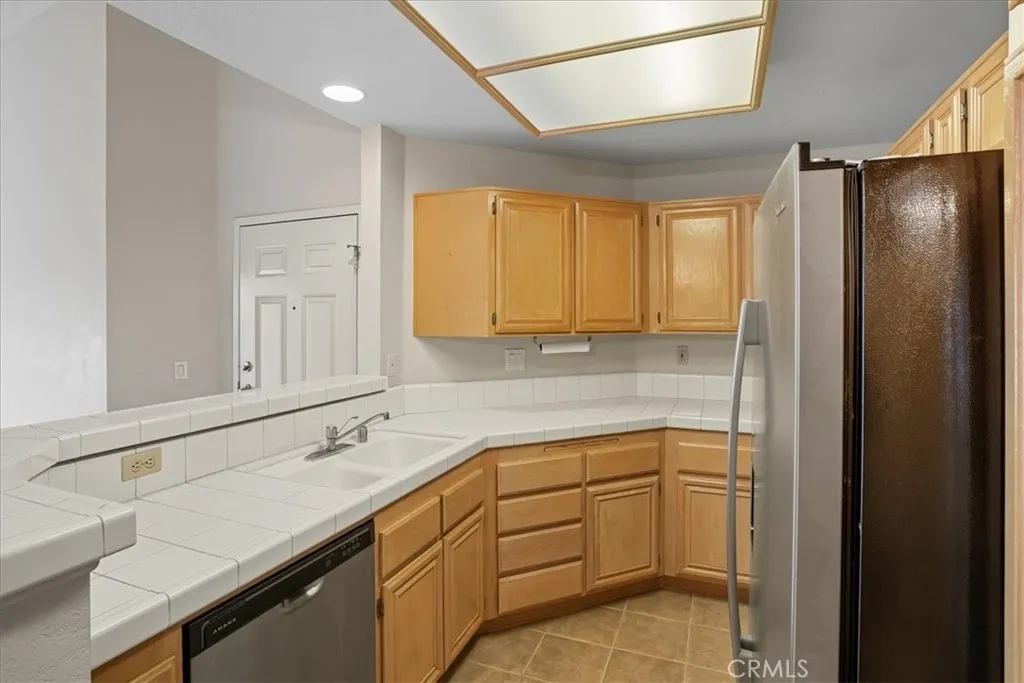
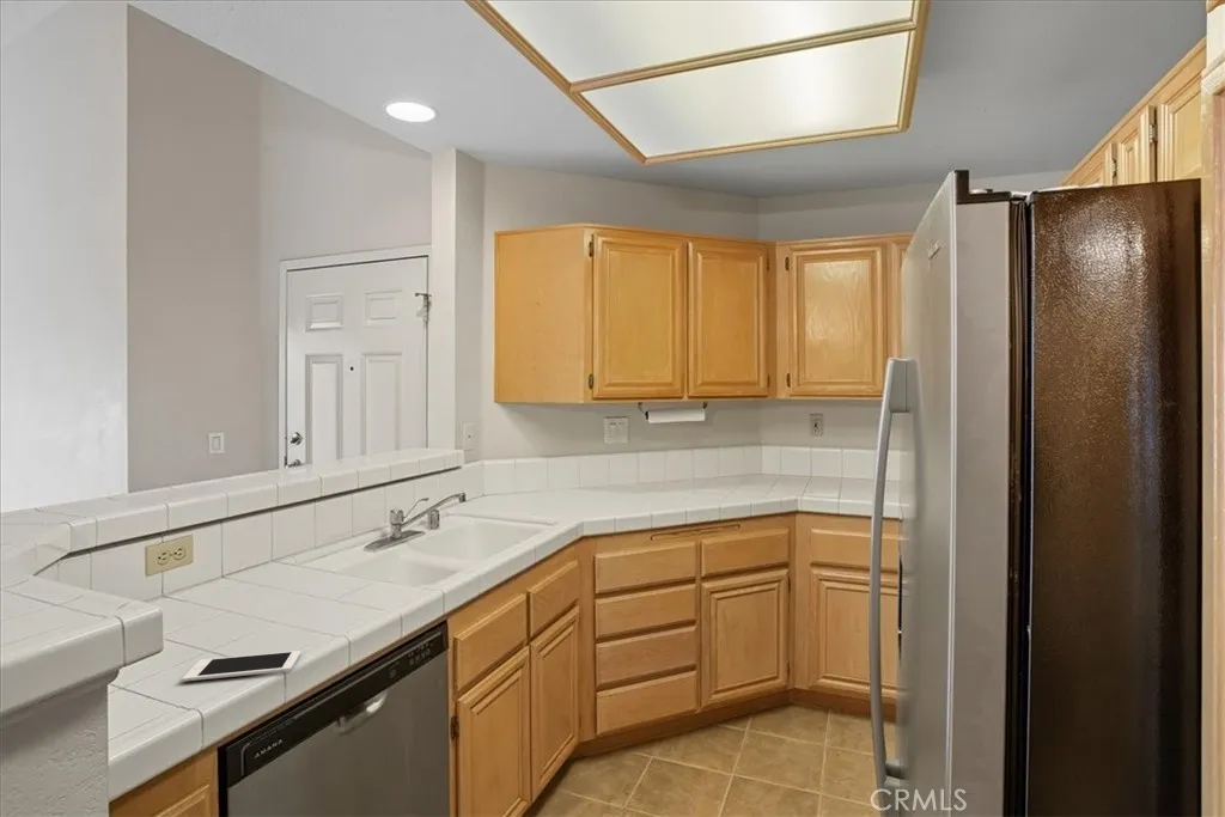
+ cell phone [182,650,301,683]
